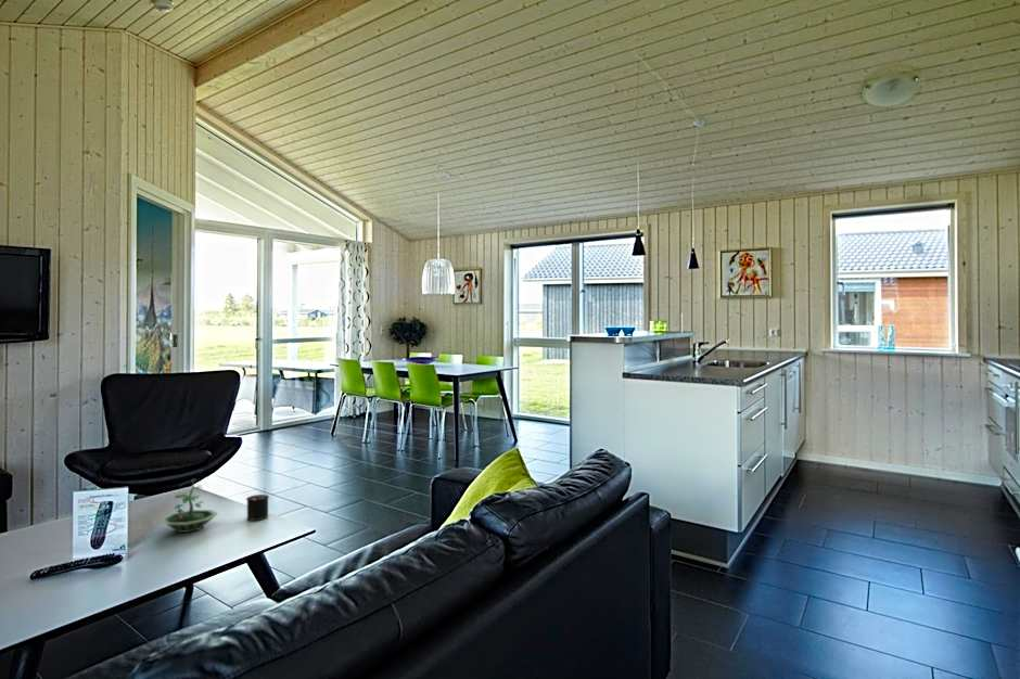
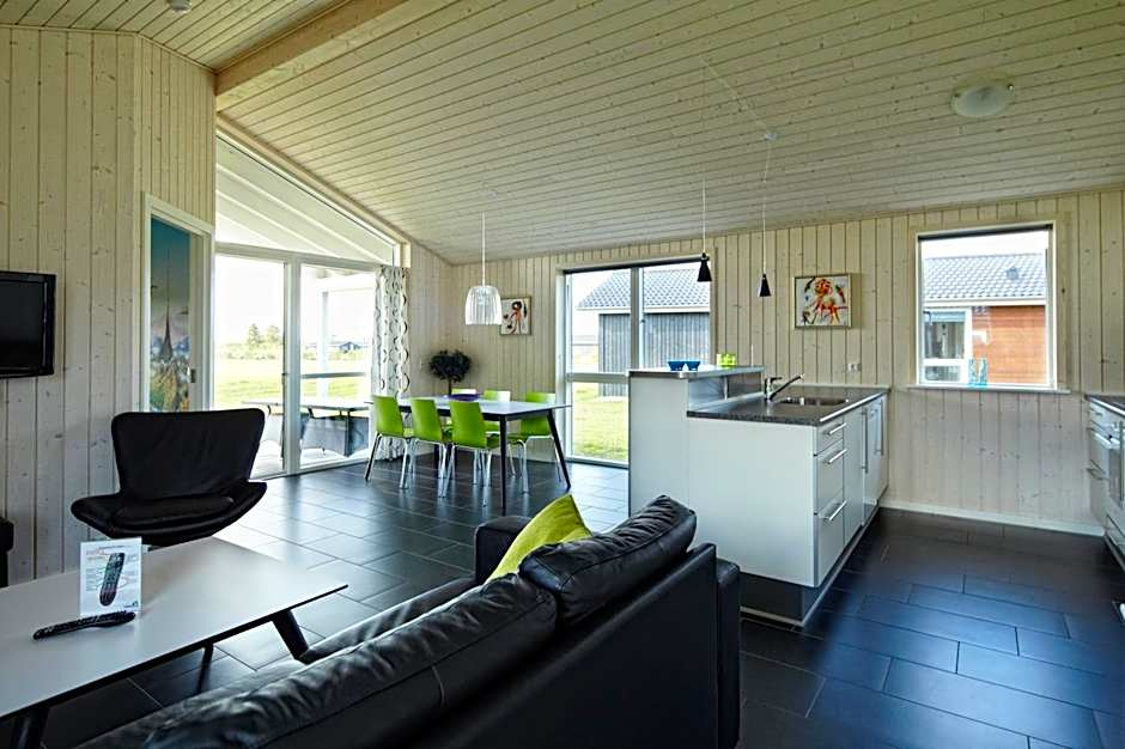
- terrarium [160,478,219,534]
- candle [245,487,270,522]
